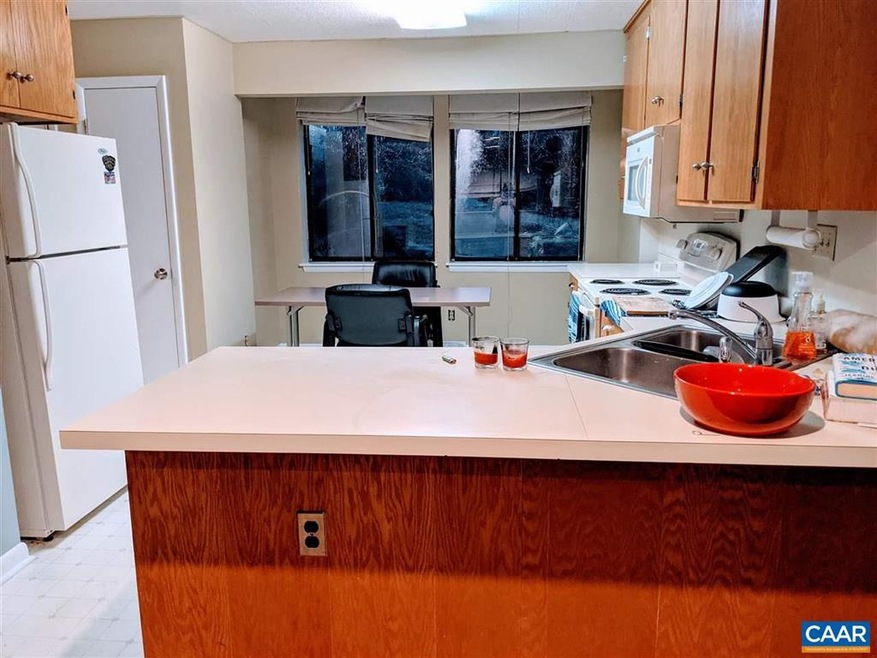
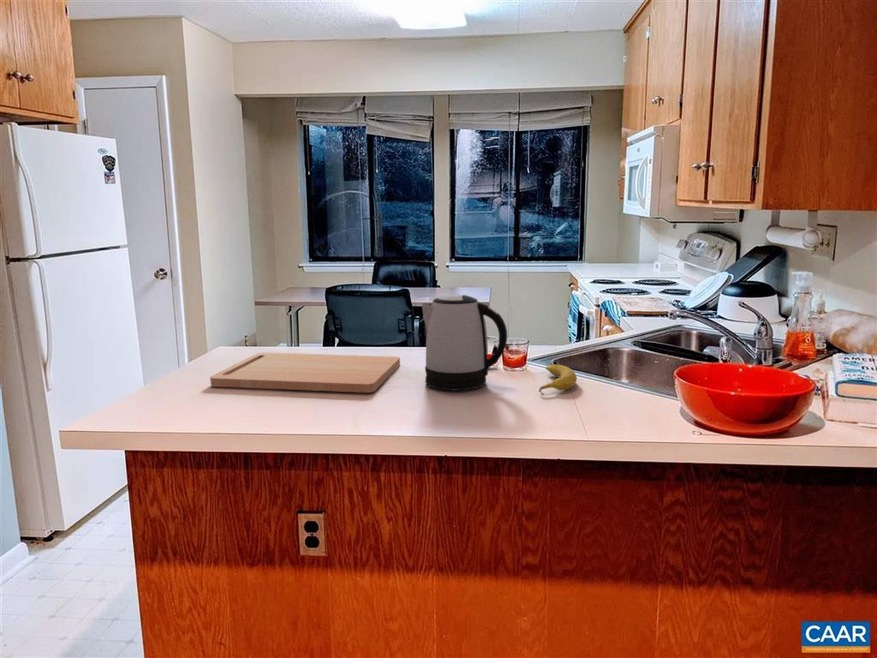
+ fruit [538,364,578,396]
+ kettle [421,294,508,391]
+ cutting board [209,352,401,394]
